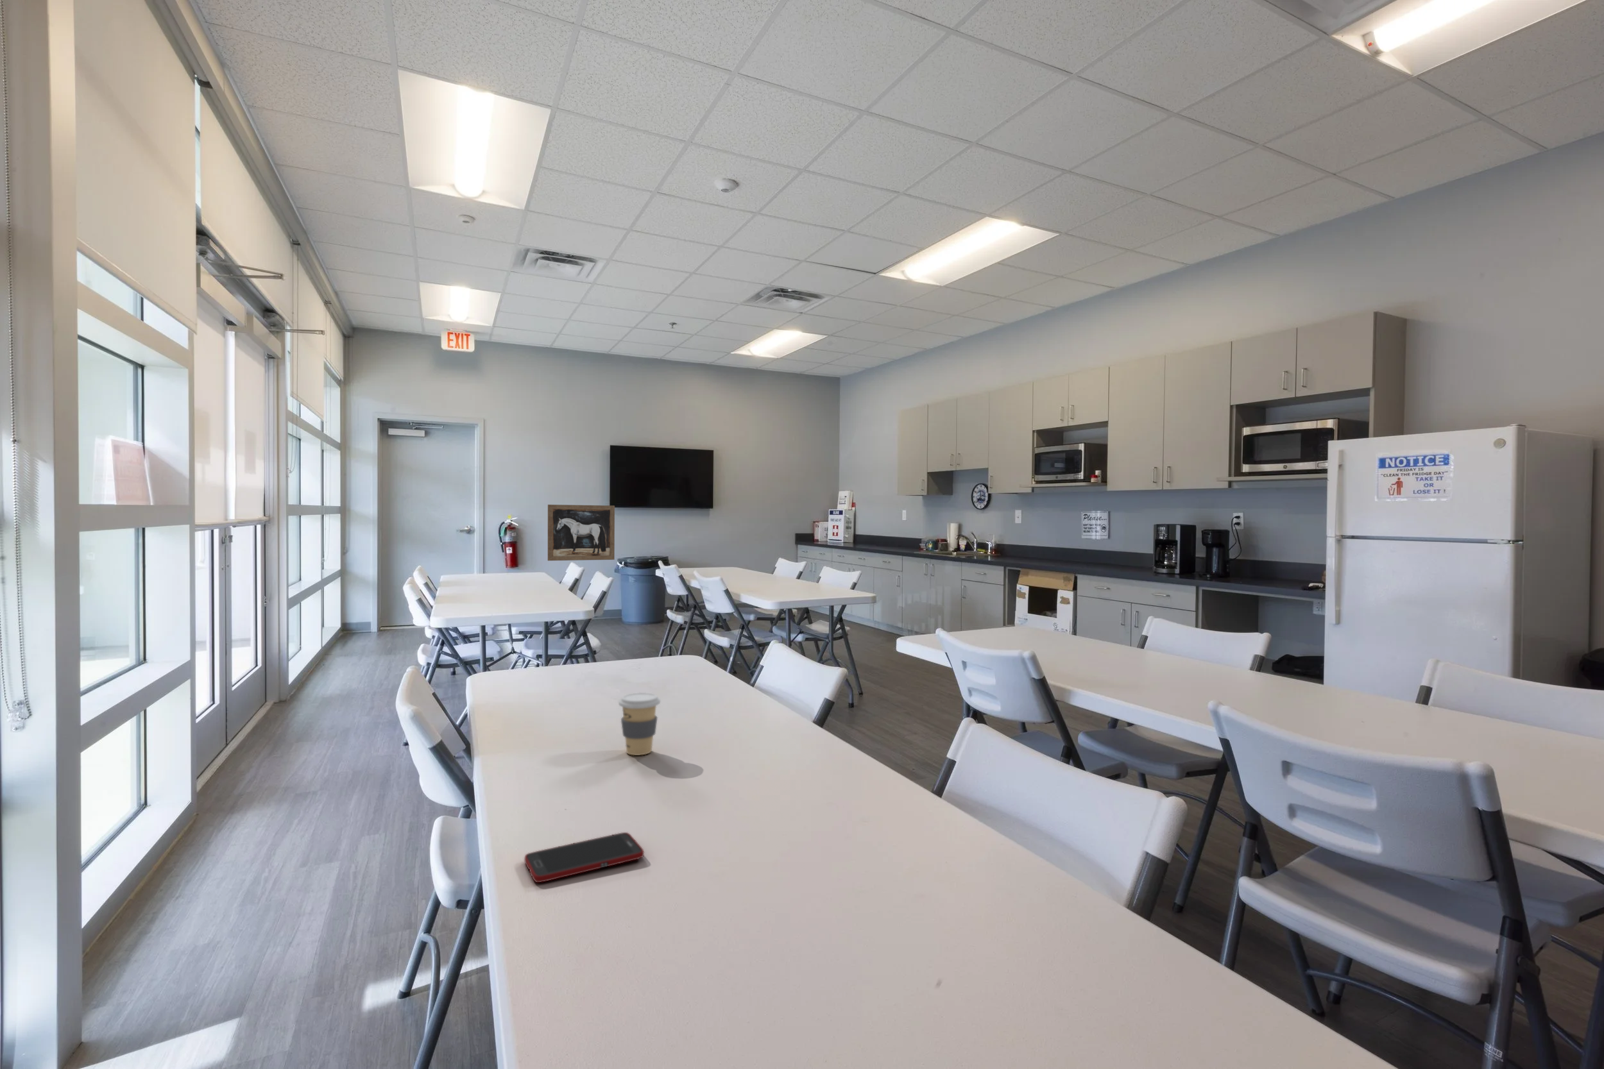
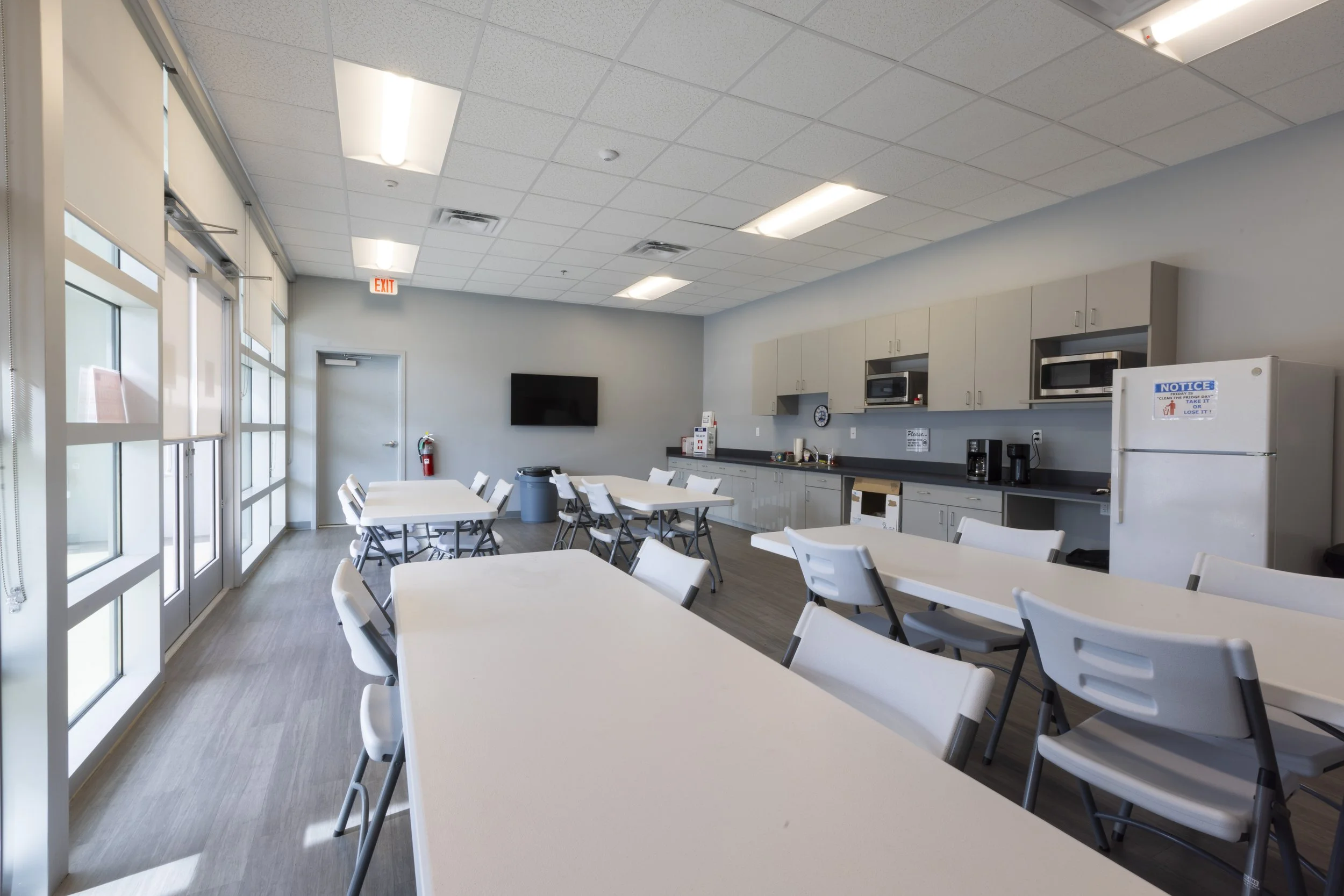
- coffee cup [618,692,661,756]
- cell phone [524,832,644,883]
- wall art [548,503,616,561]
